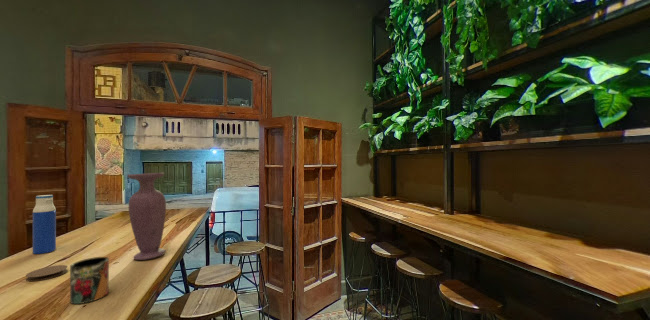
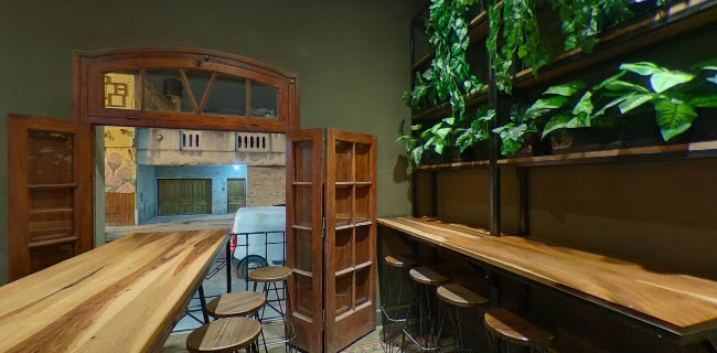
- vase [126,172,167,261]
- water bottle [32,194,57,255]
- mug [69,256,110,305]
- coaster [25,264,69,282]
